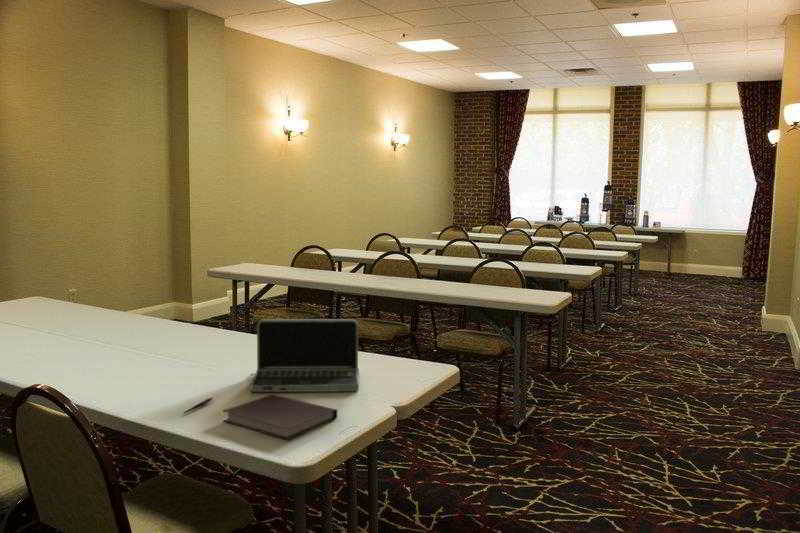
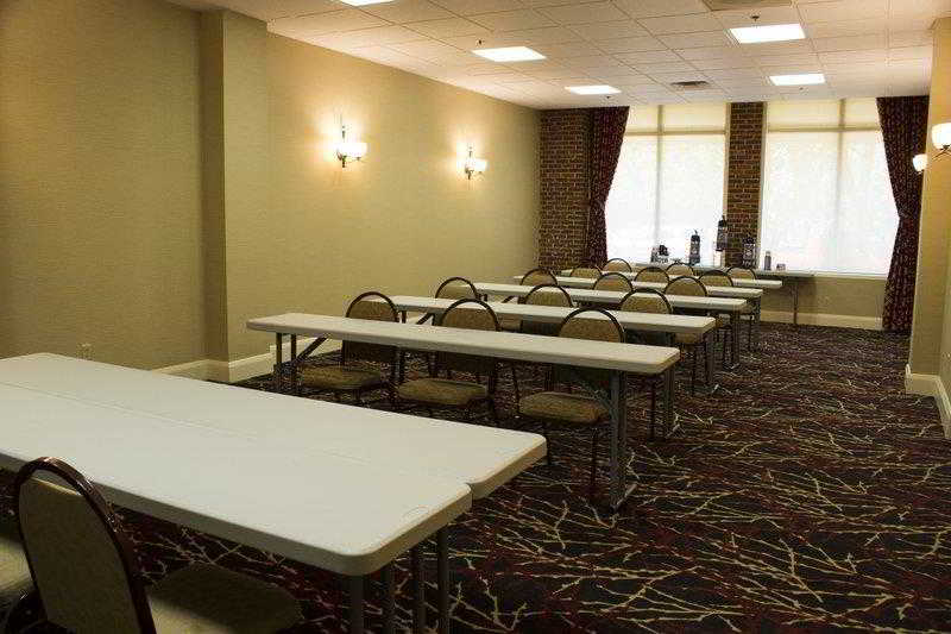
- notebook [222,393,338,441]
- laptop [249,318,360,393]
- pen [182,397,214,415]
